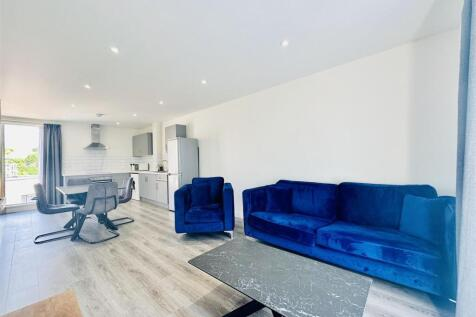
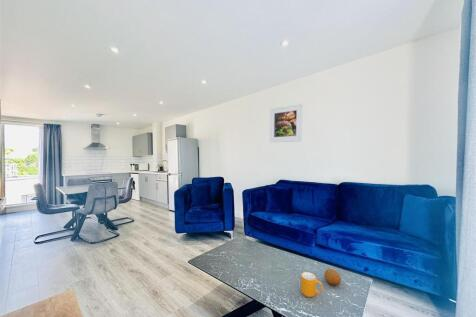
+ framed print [269,103,304,143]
+ mug [300,271,324,298]
+ fruit [323,268,342,287]
